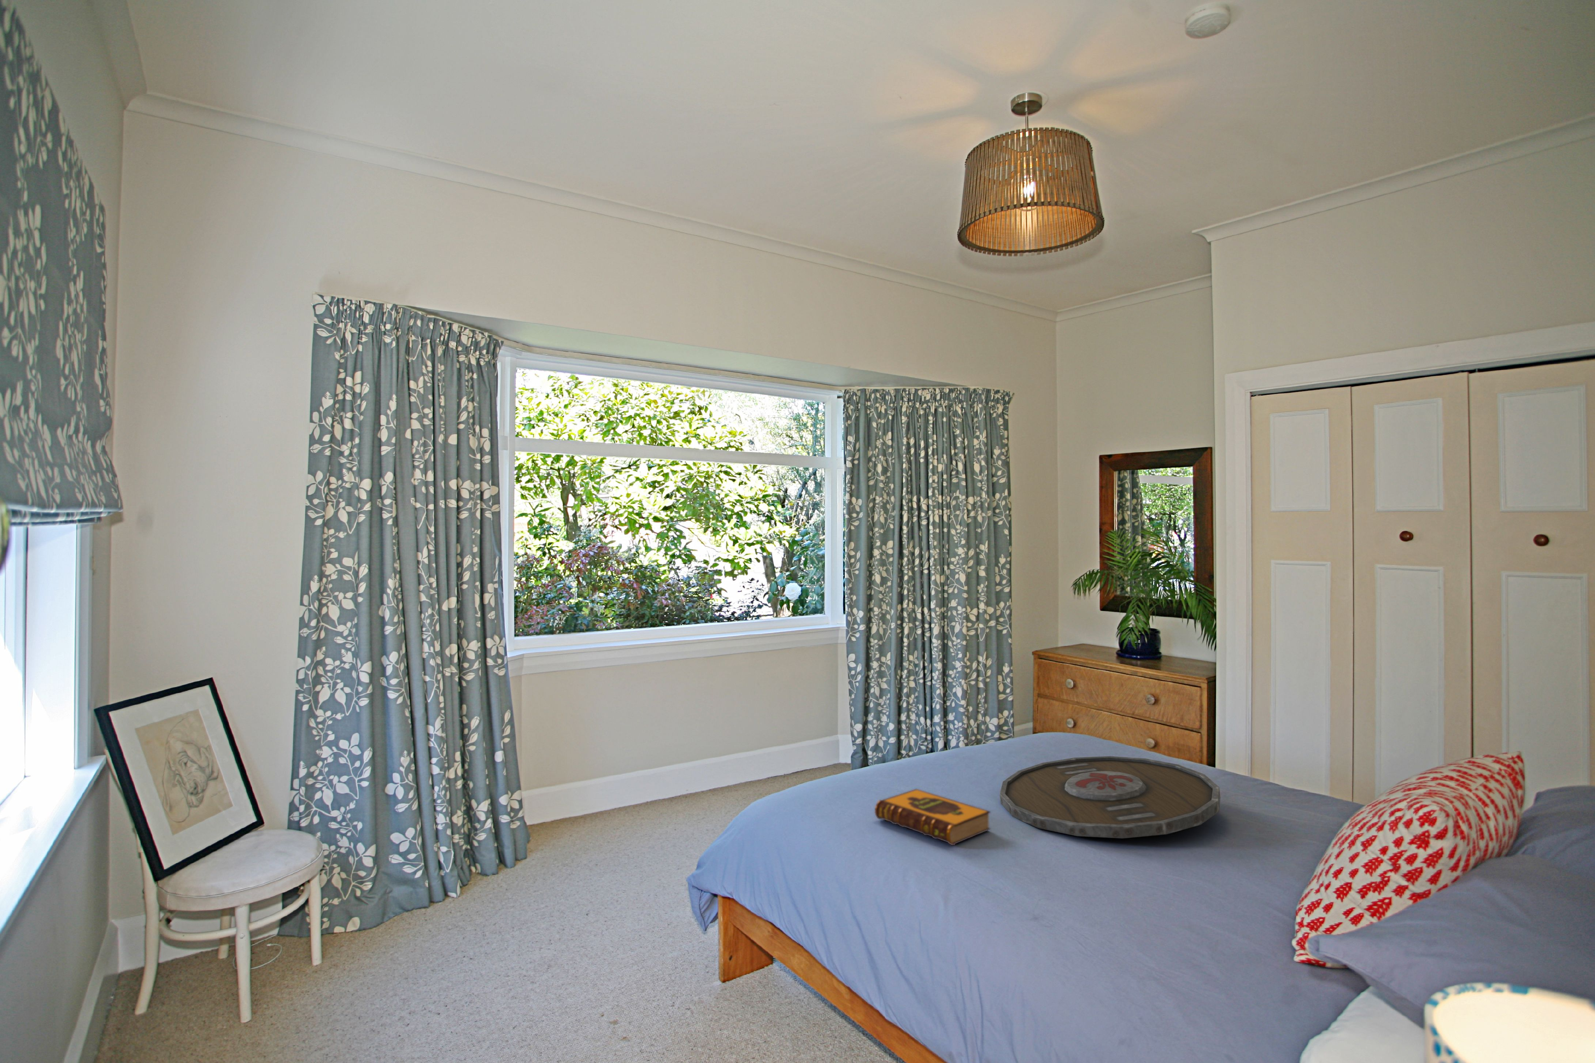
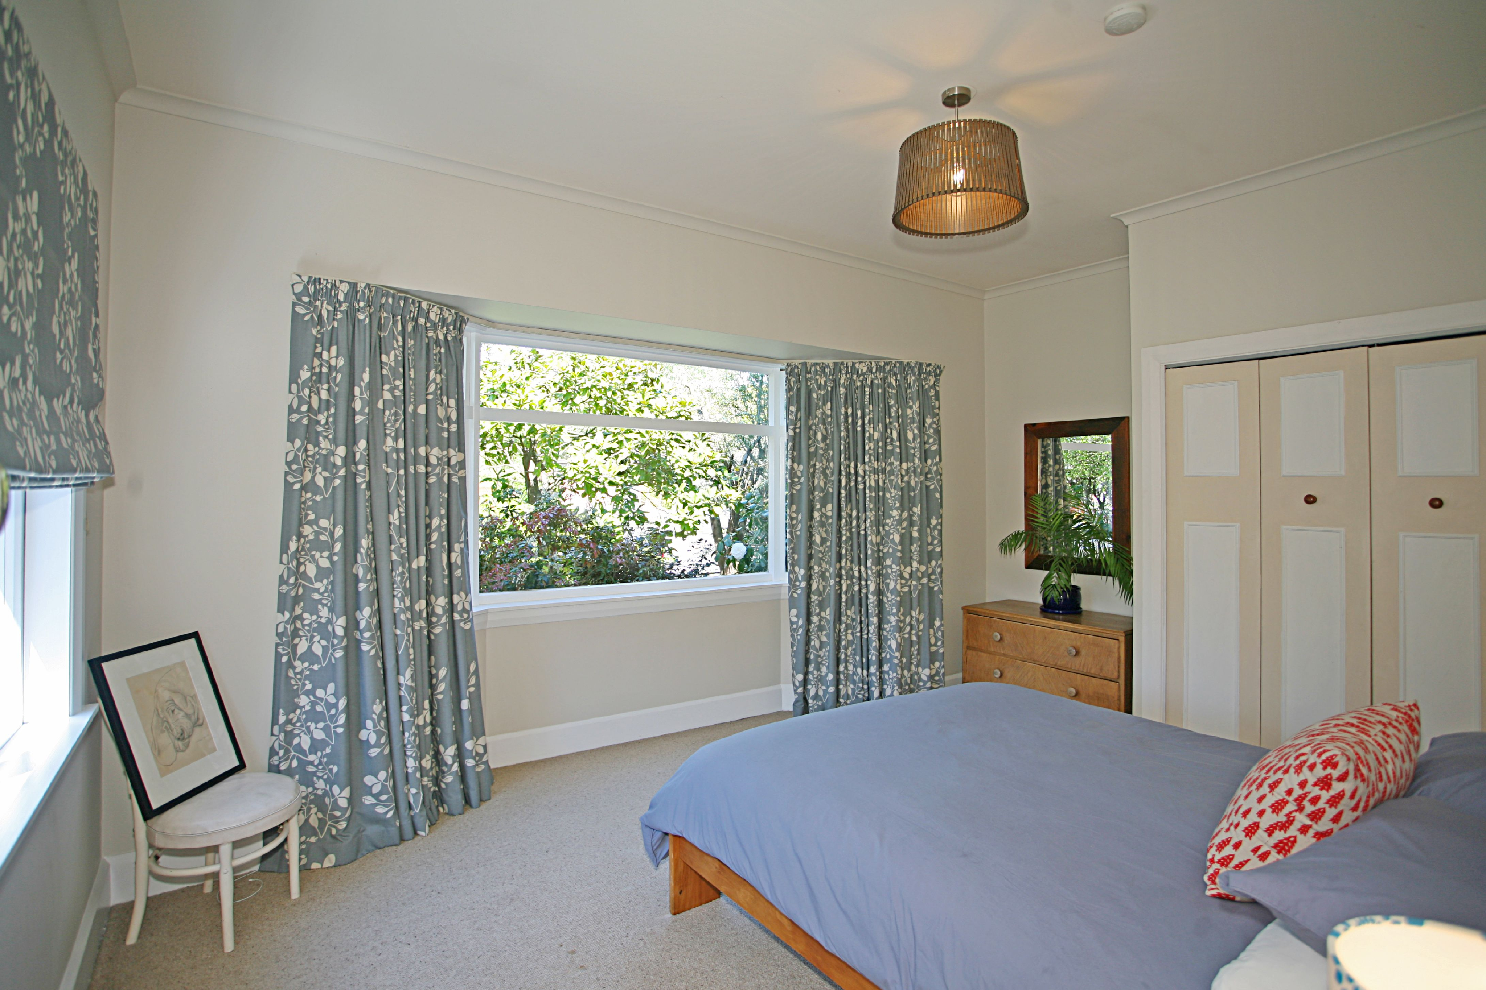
- hardback book [875,789,991,846]
- serving tray [999,756,1221,839]
